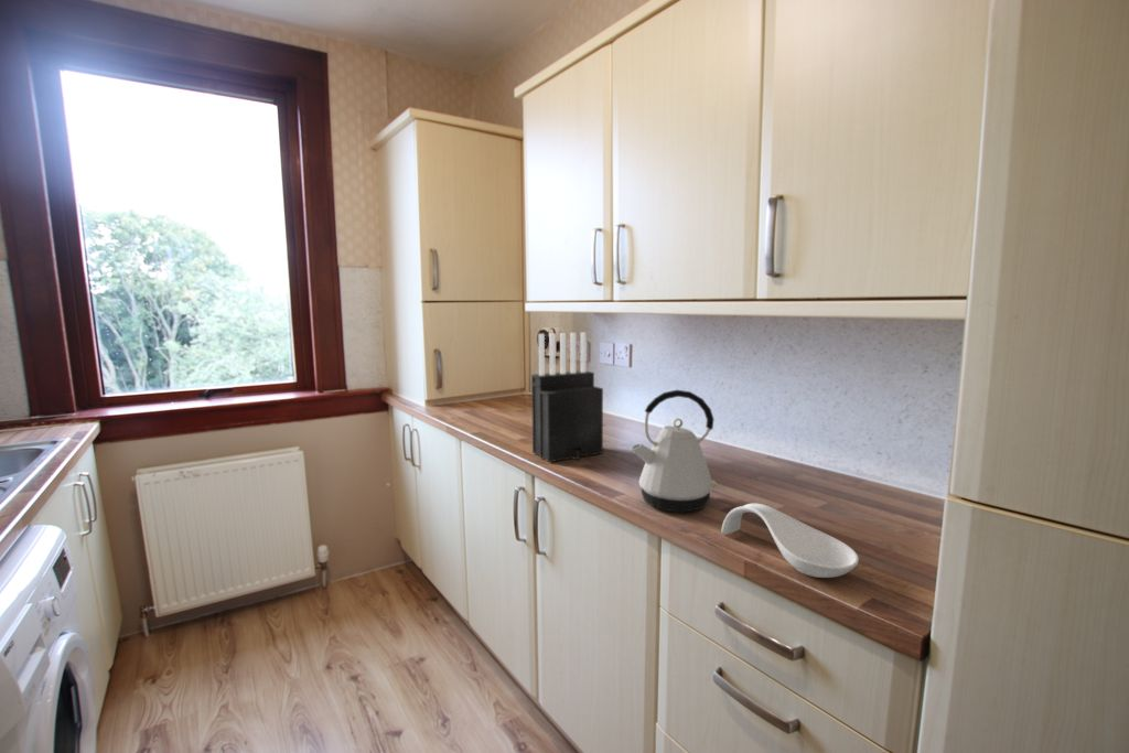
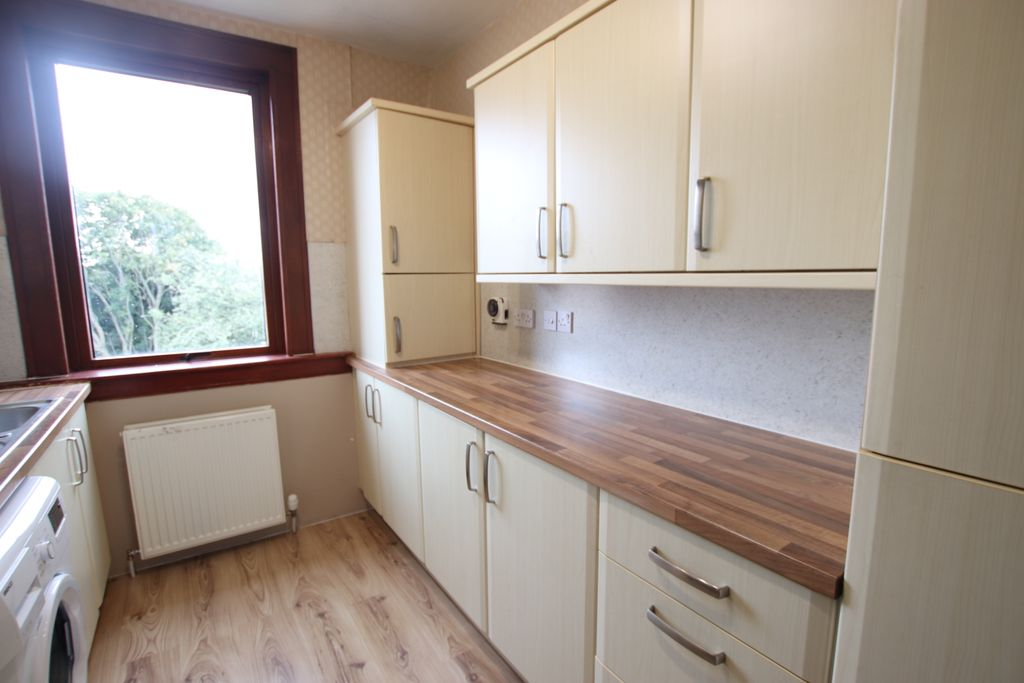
- kettle [630,389,719,514]
- knife block [530,331,604,463]
- spoon rest [720,503,860,579]
